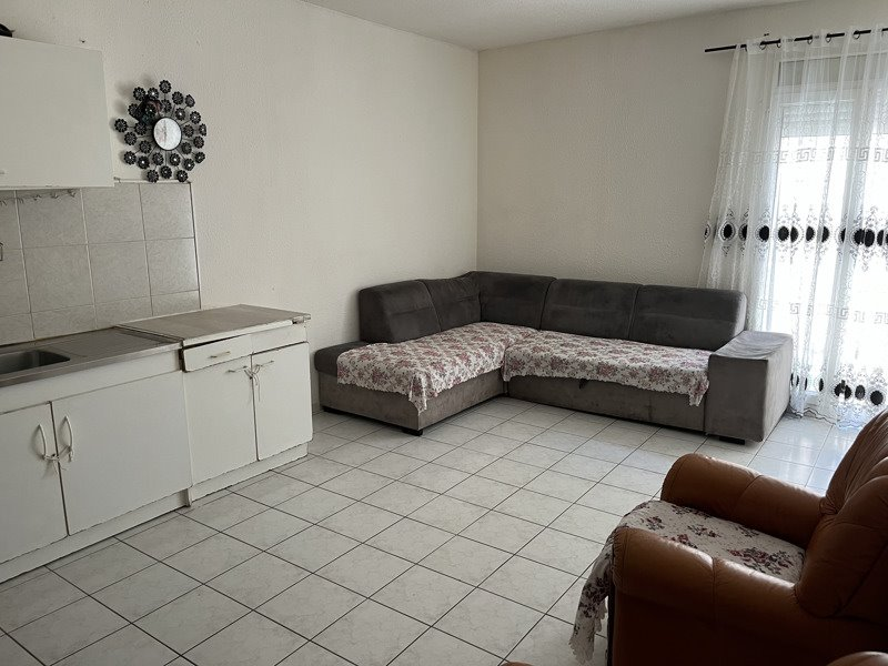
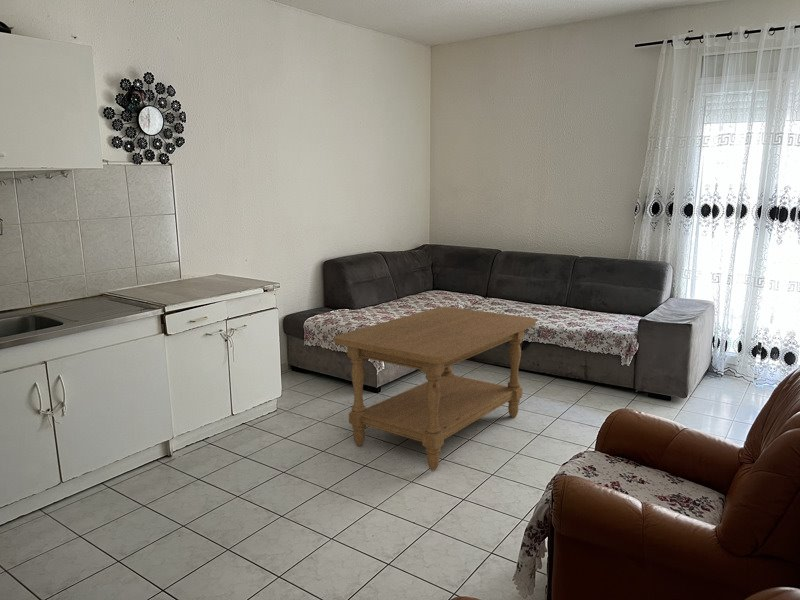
+ coffee table [333,306,537,471]
